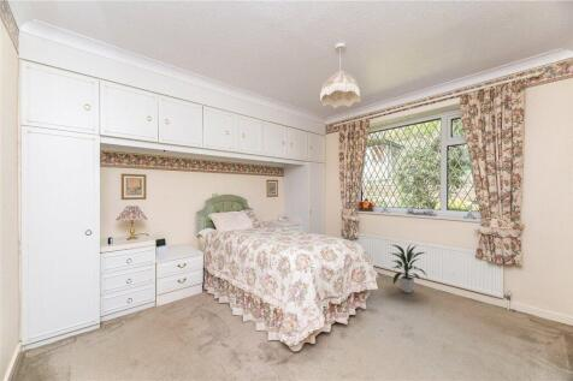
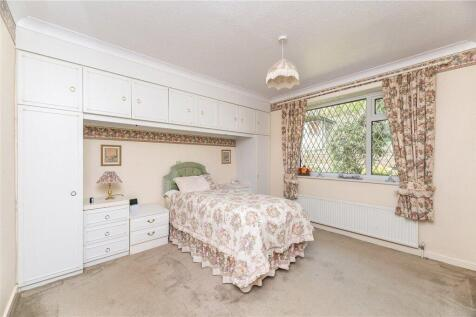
- indoor plant [388,242,429,294]
